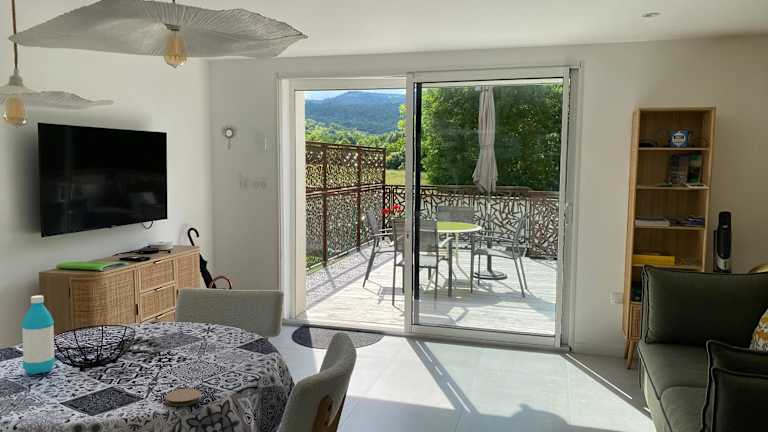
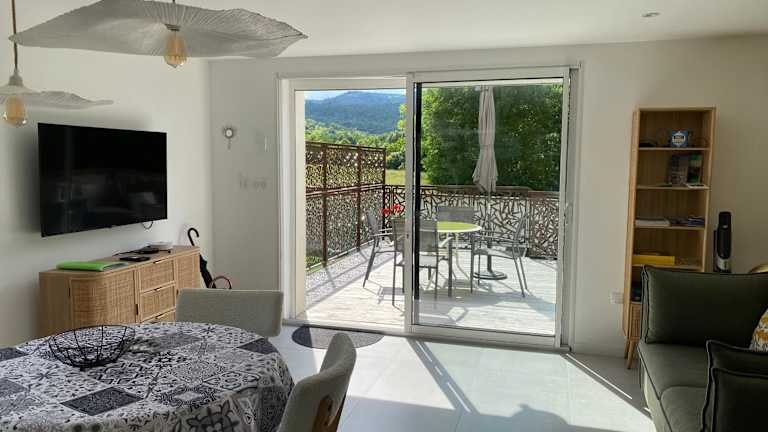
- coaster [164,388,202,407]
- water bottle [21,294,56,376]
